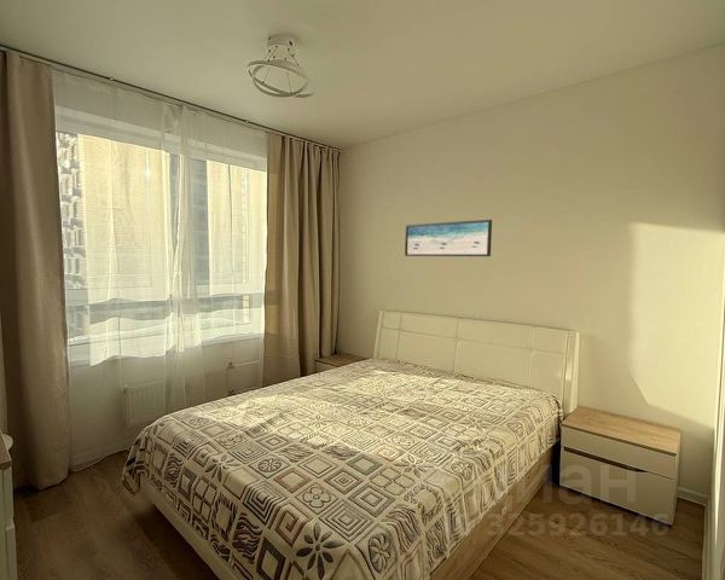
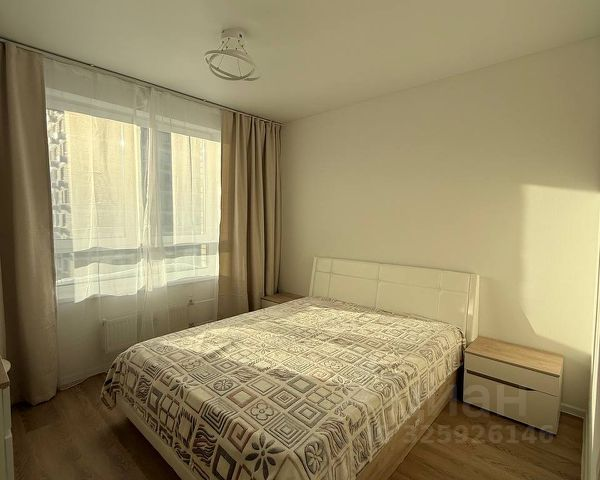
- wall art [404,219,493,257]
